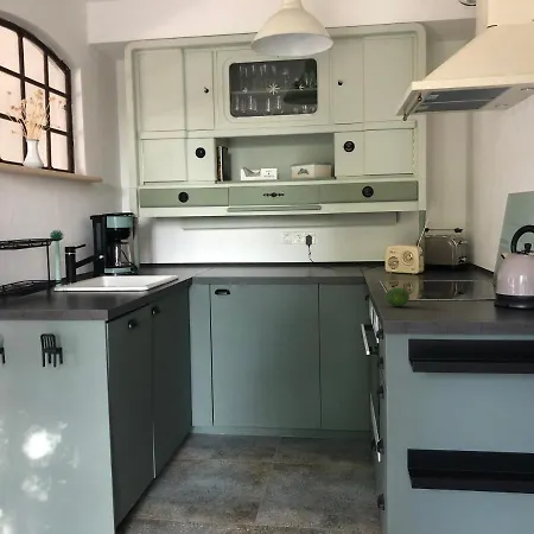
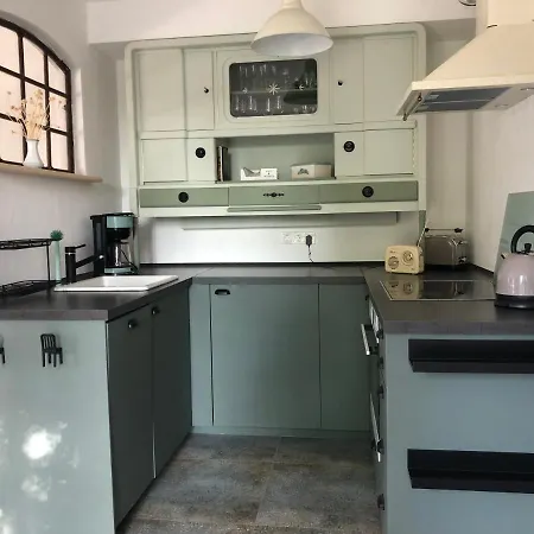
- fruit [383,286,411,307]
